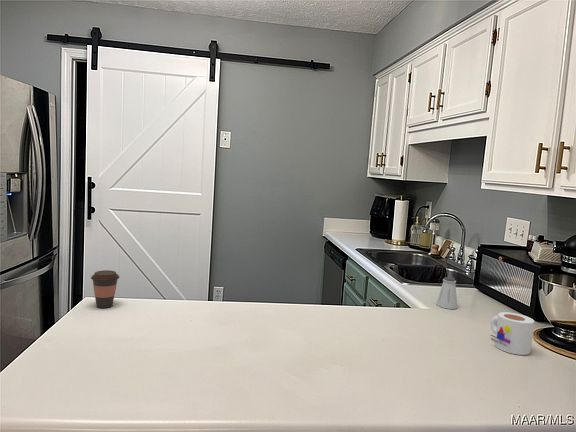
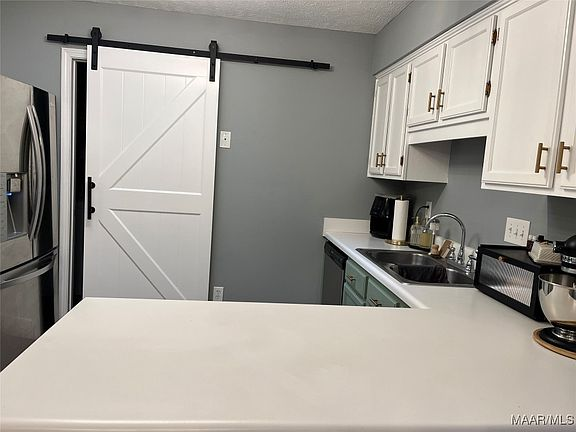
- saltshaker [435,276,459,310]
- coffee cup [90,269,120,309]
- mug [489,311,535,356]
